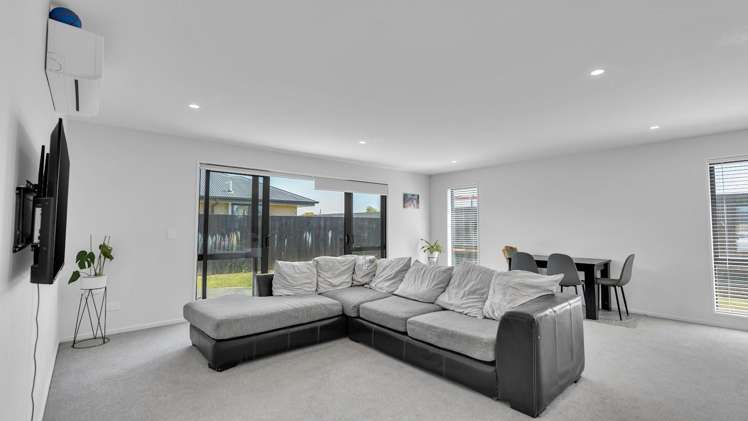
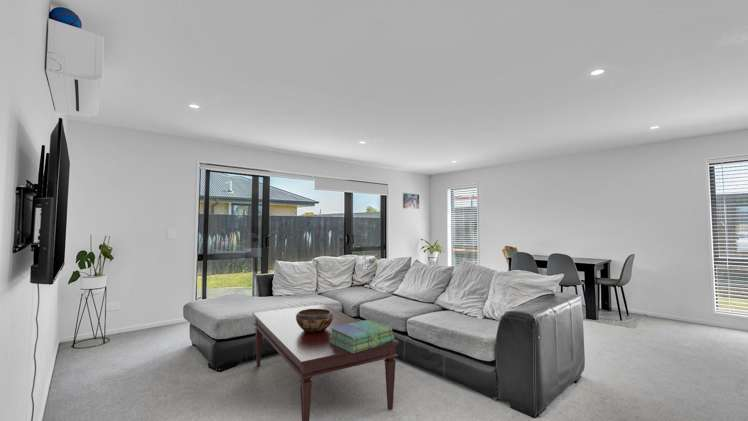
+ decorative bowl [296,309,333,333]
+ stack of books [329,319,395,353]
+ coffee table [252,303,400,421]
